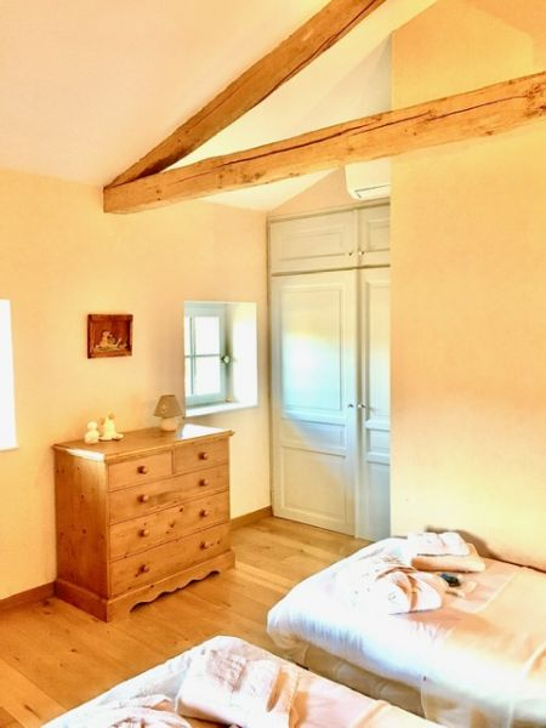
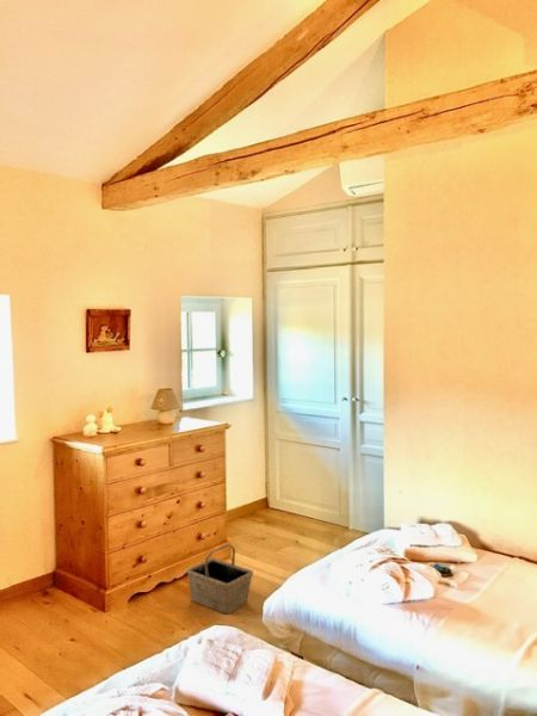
+ basket [185,543,254,615]
